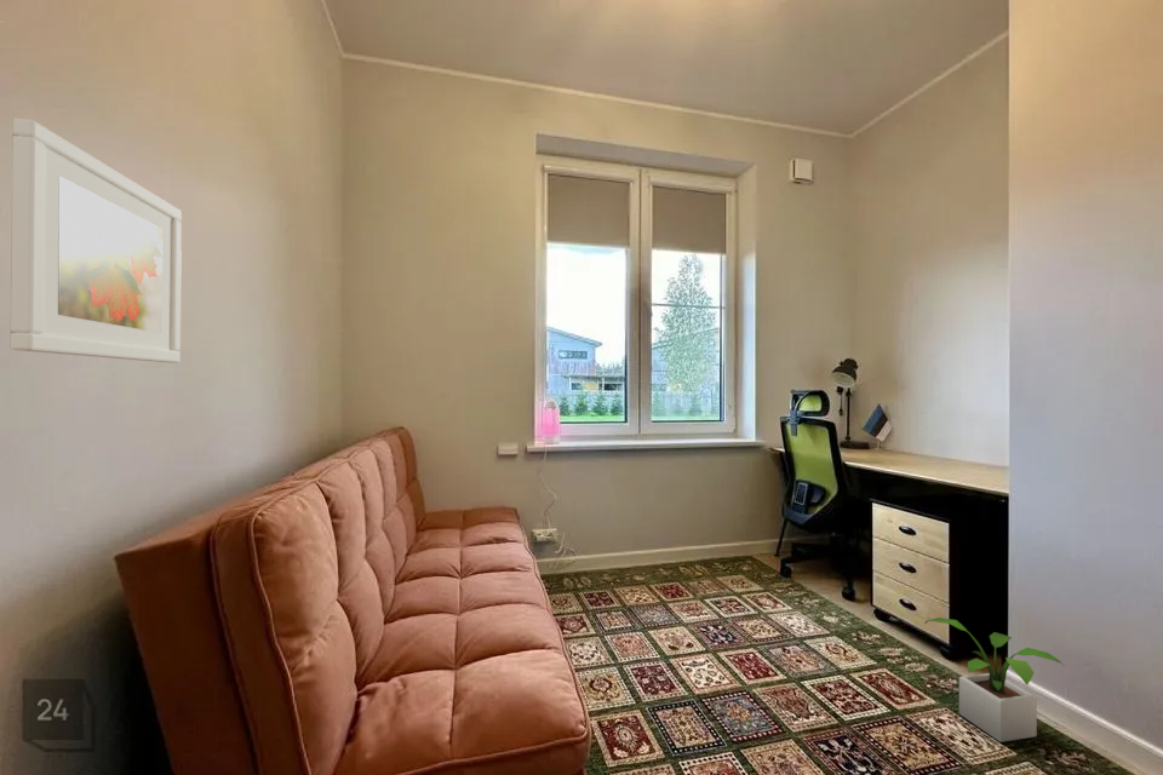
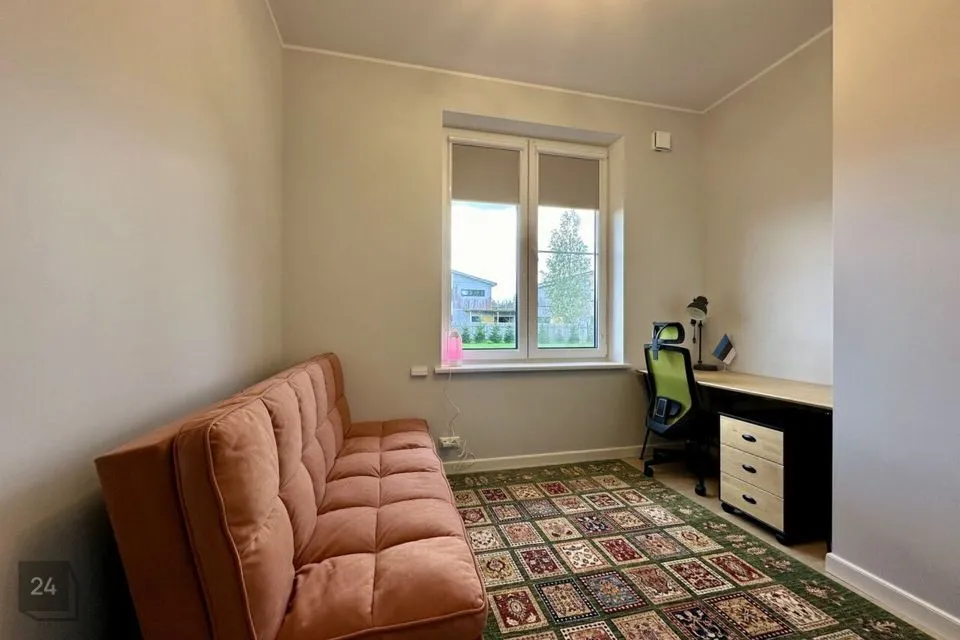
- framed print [10,117,183,364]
- potted plant [923,616,1066,744]
